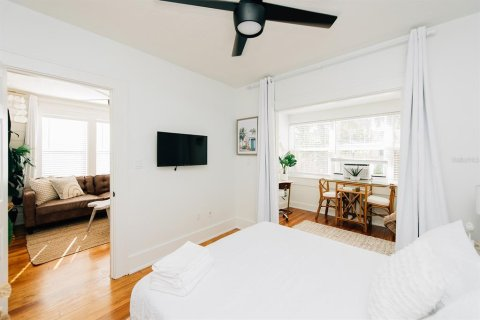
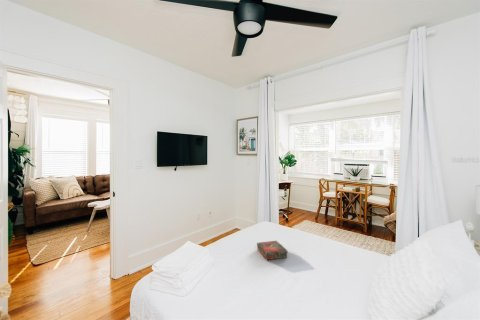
+ book [256,240,288,261]
